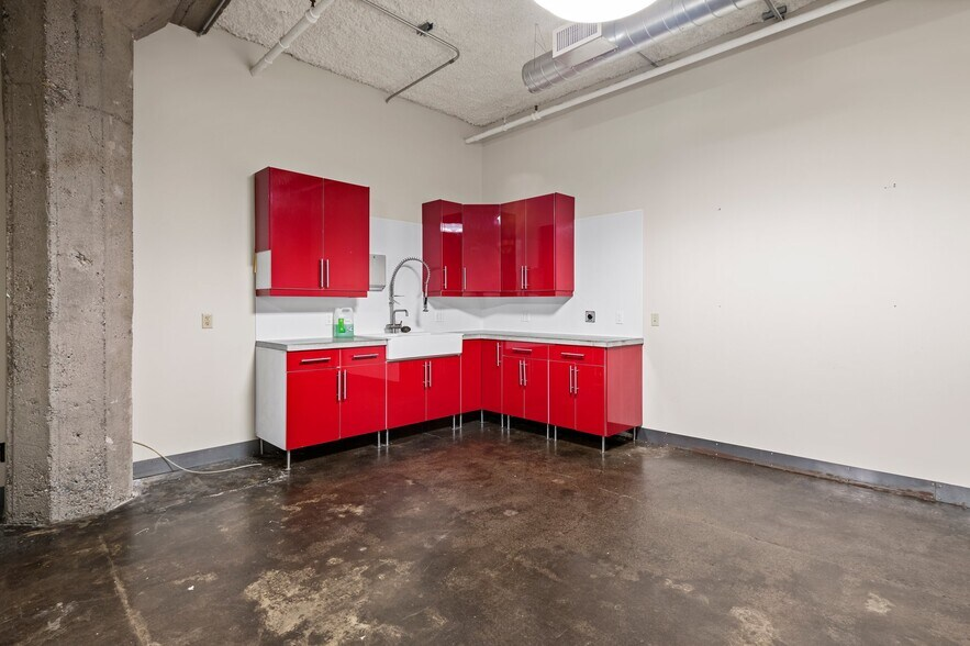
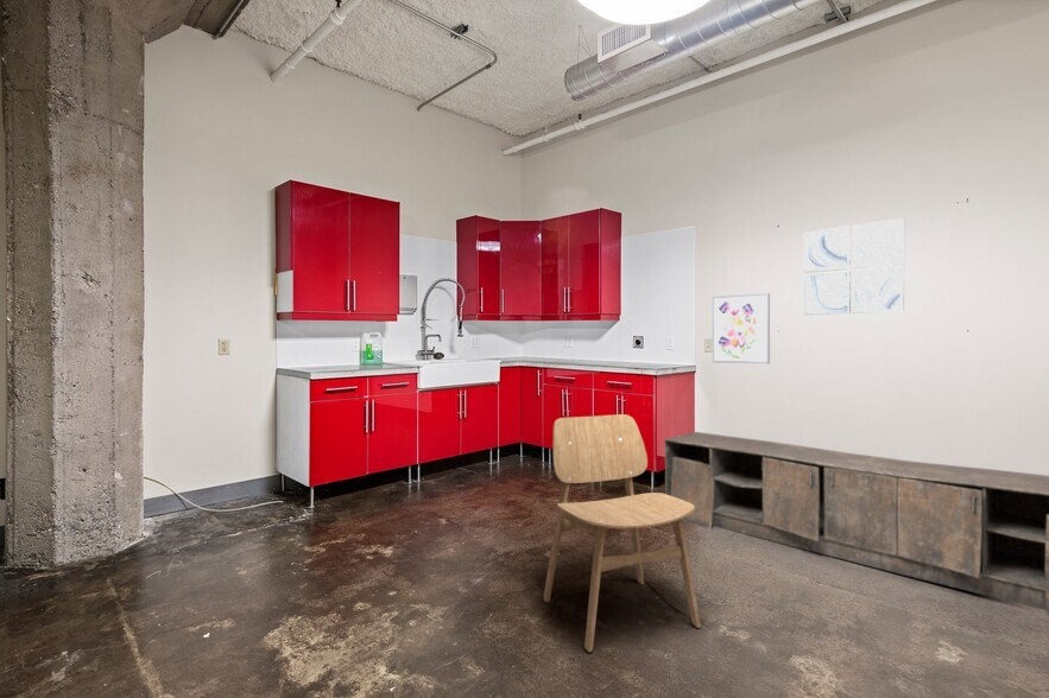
+ sideboard [663,431,1049,616]
+ dining chair [542,413,702,653]
+ wall art [712,292,771,364]
+ wall art [803,217,905,316]
